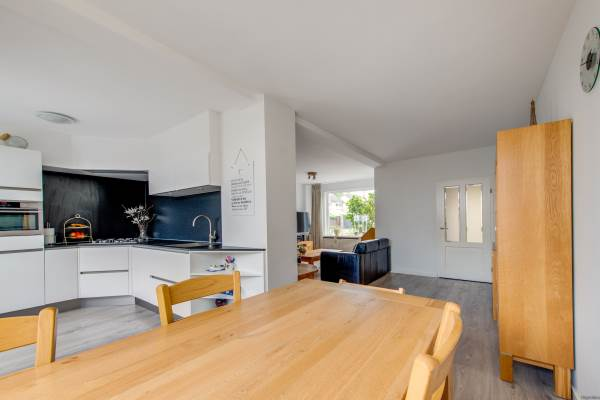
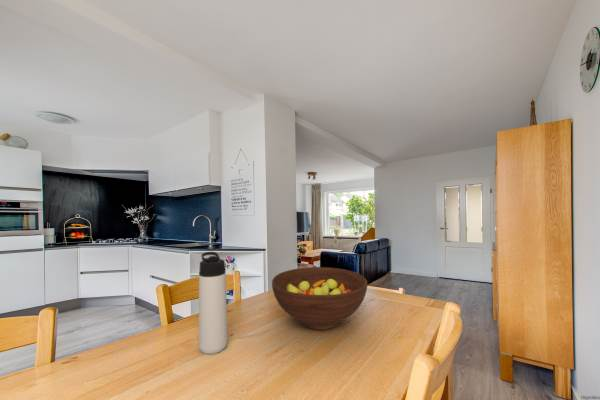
+ thermos bottle [198,251,228,355]
+ fruit bowl [271,266,368,331]
